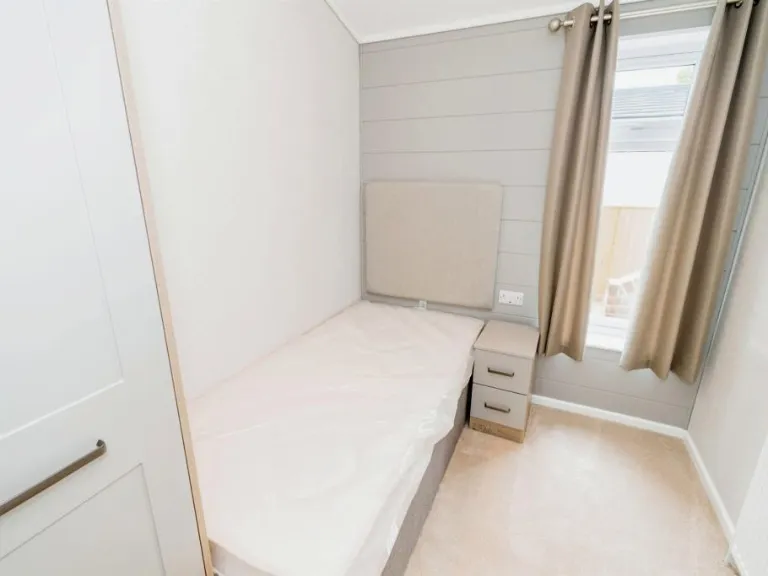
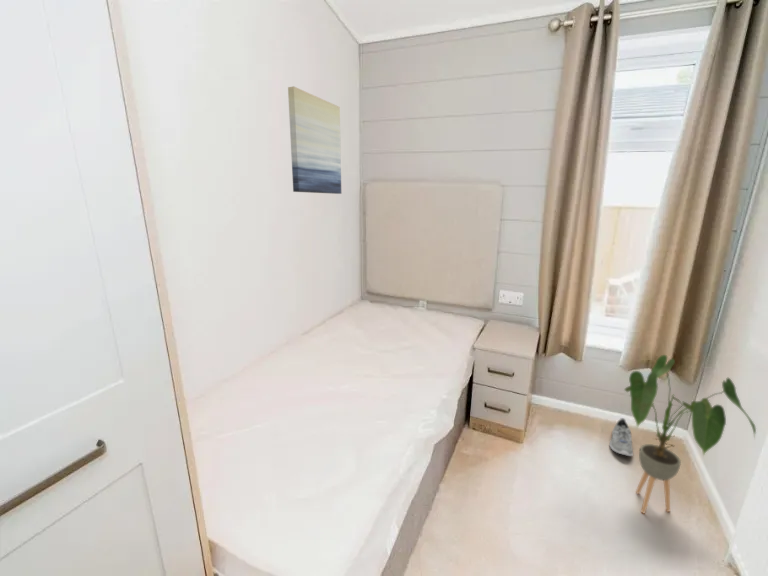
+ wall art [287,85,342,195]
+ sneaker [609,417,634,457]
+ house plant [623,354,757,515]
